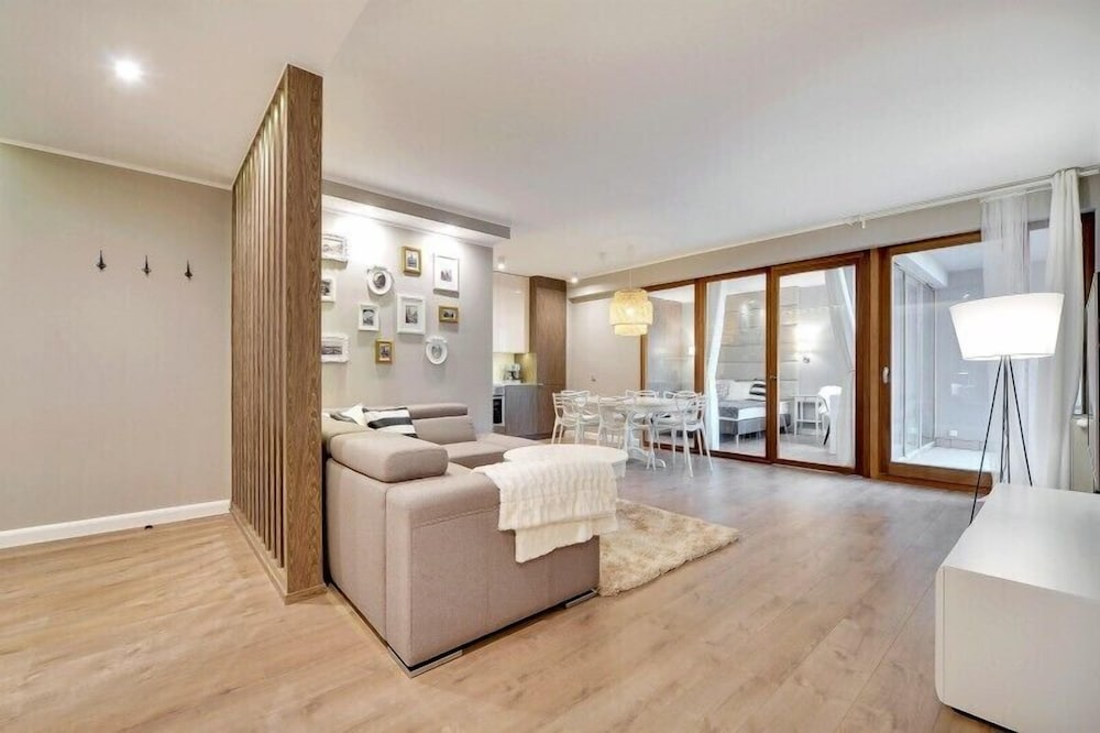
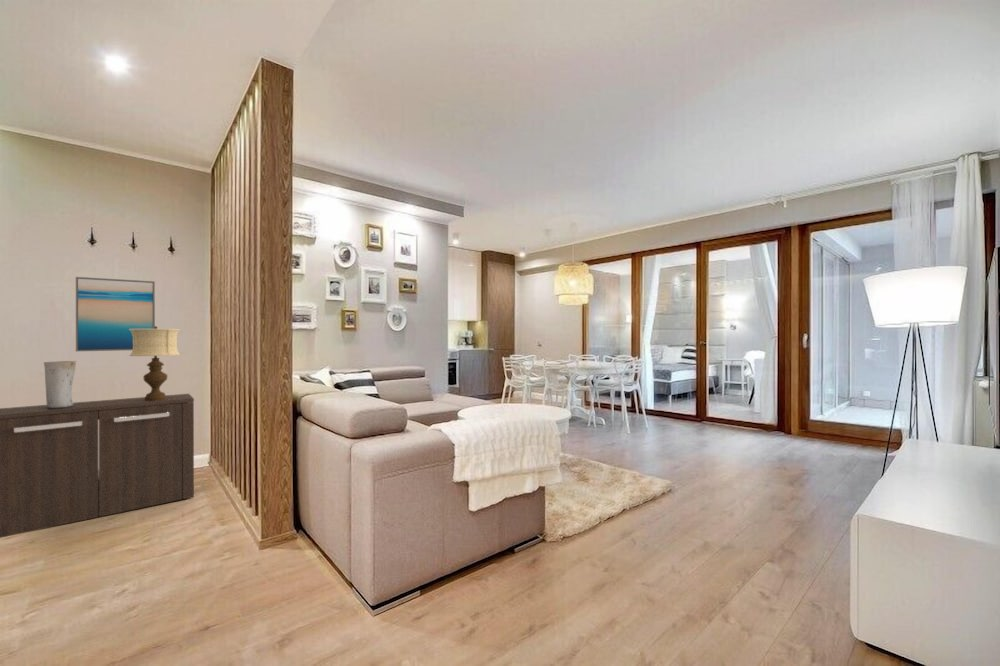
+ wall art [75,276,156,352]
+ storage cabinet [0,393,195,539]
+ vase [43,360,77,408]
+ table lamp [128,325,181,401]
